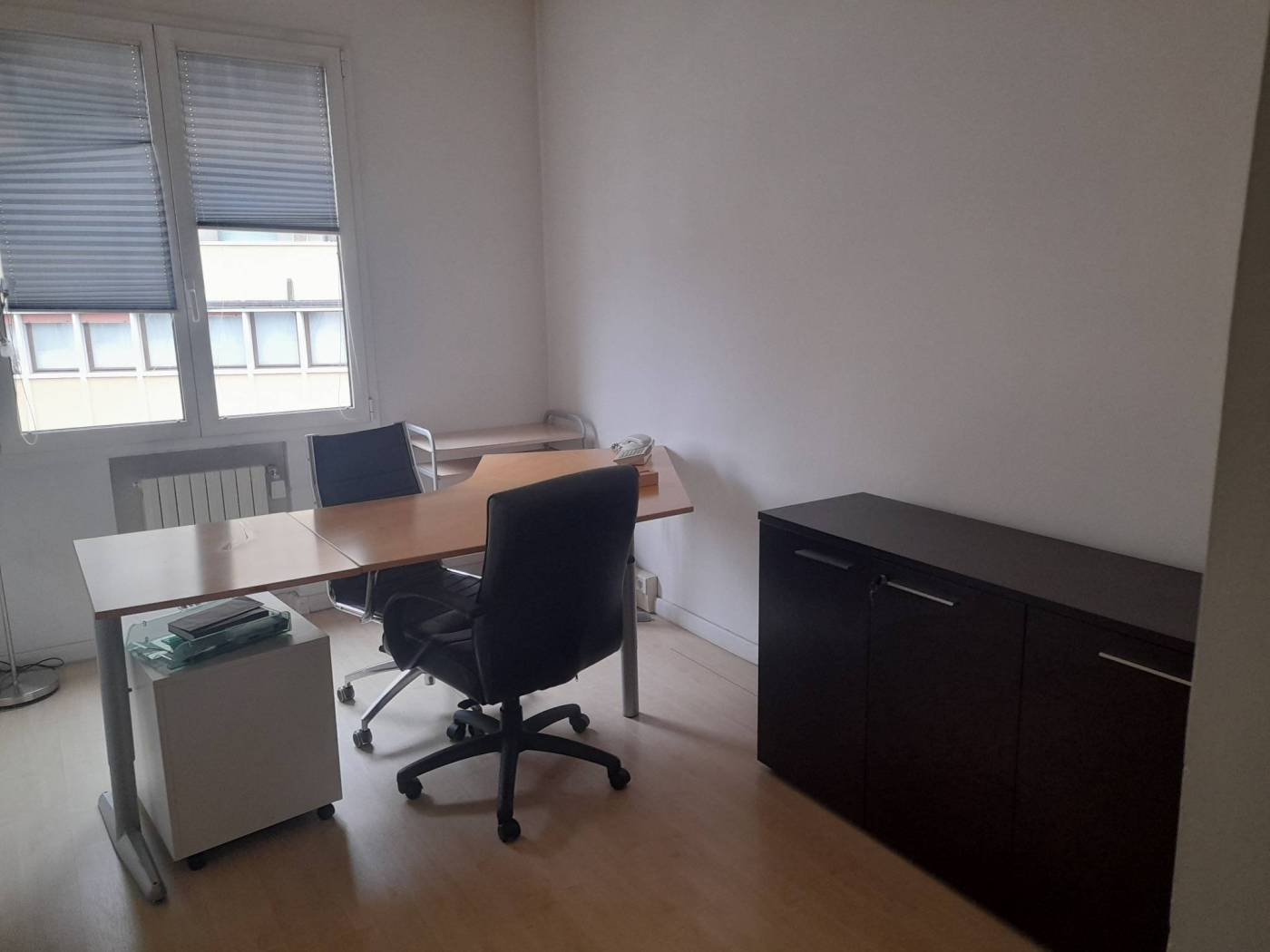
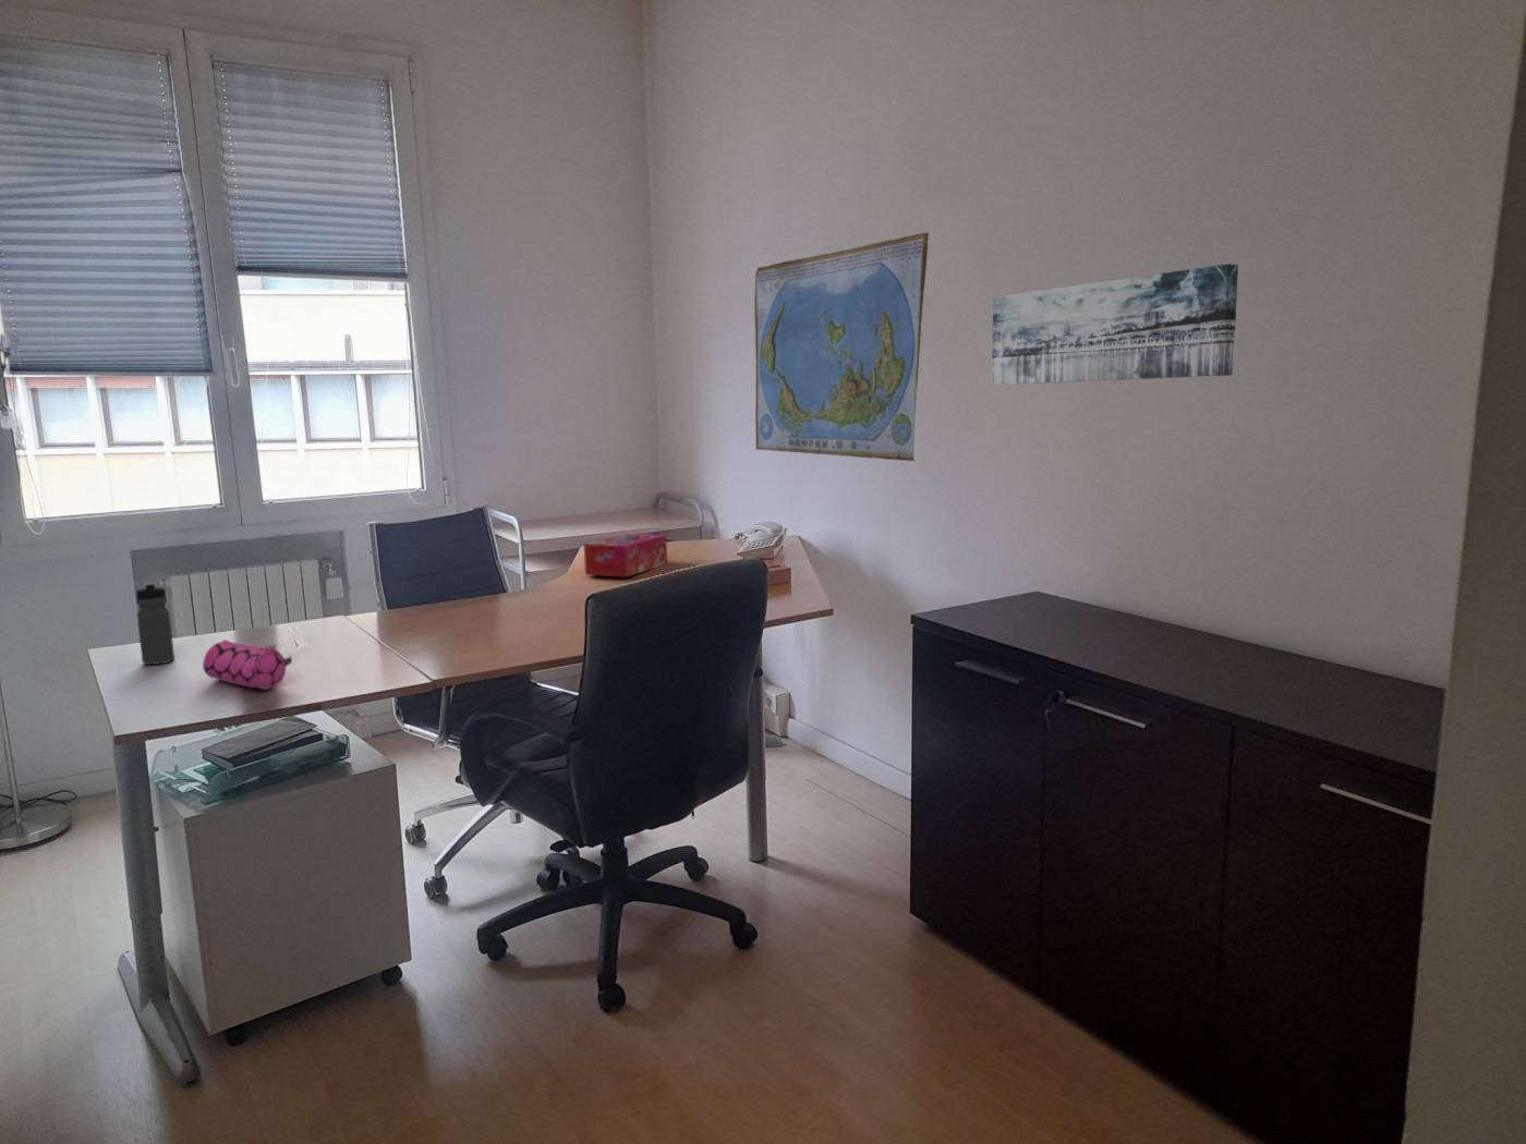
+ tissue box [583,532,668,578]
+ wall art [991,263,1239,386]
+ world map [753,231,930,461]
+ pencil case [202,638,293,691]
+ water bottle [135,582,175,666]
